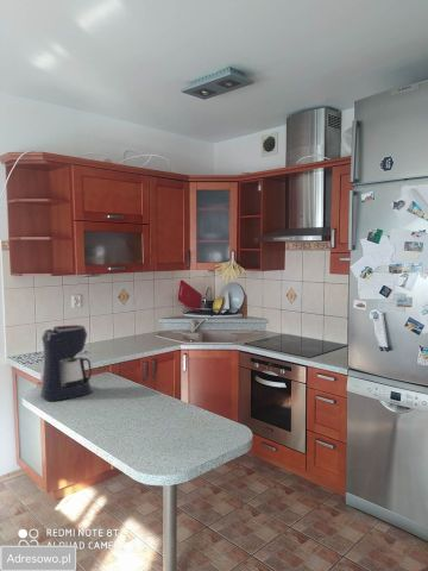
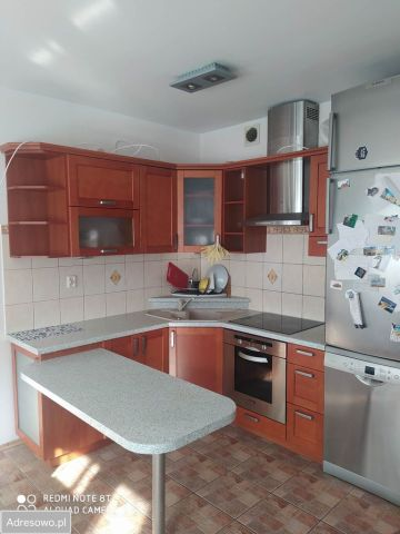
- coffee maker [39,324,94,402]
